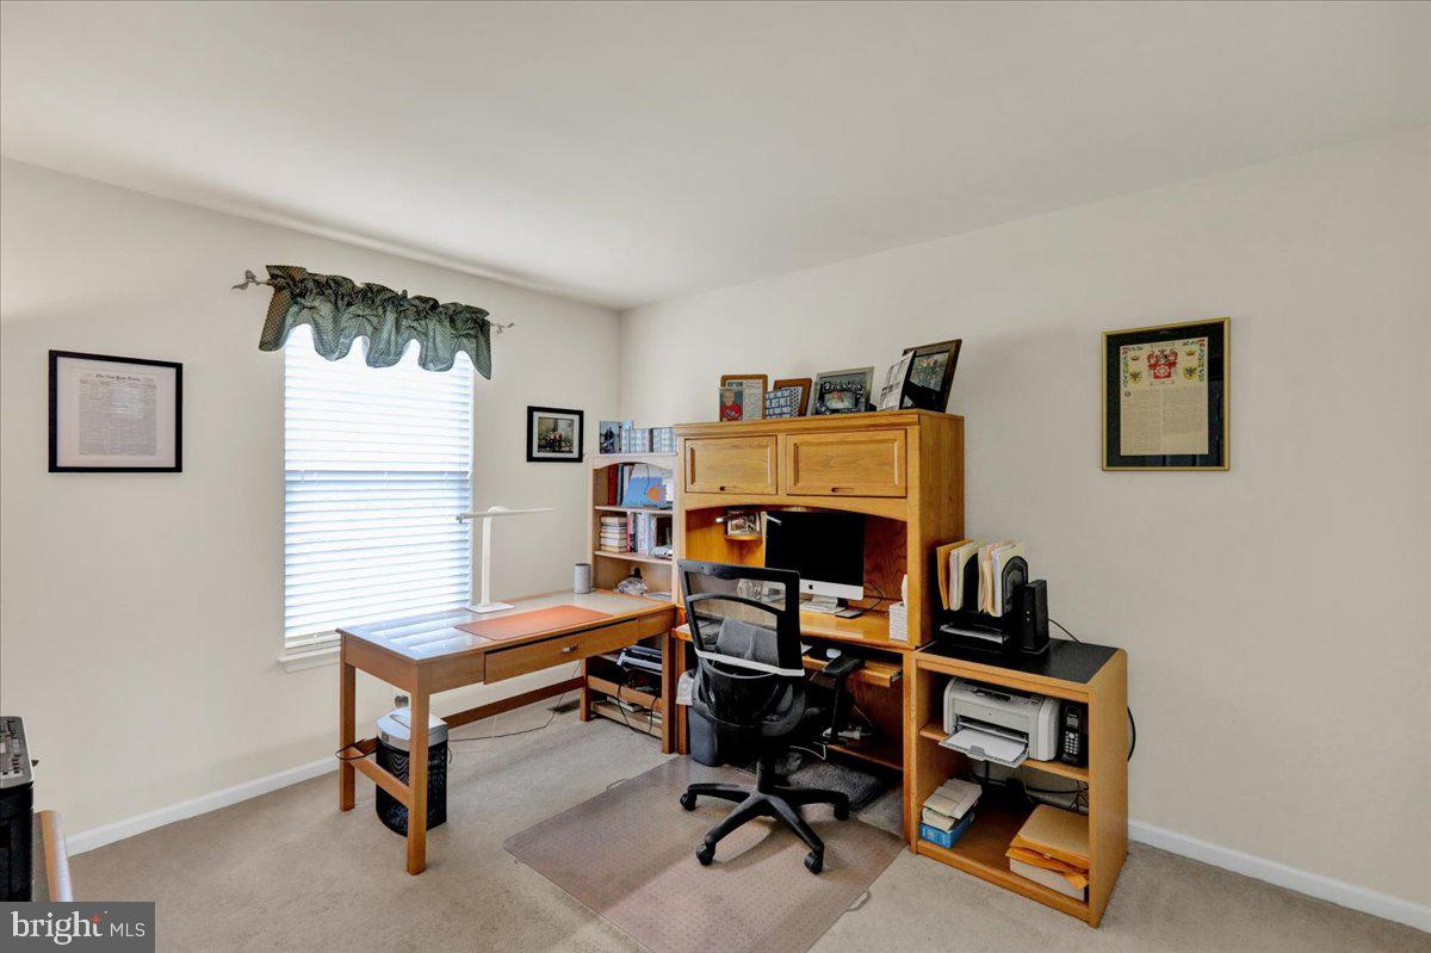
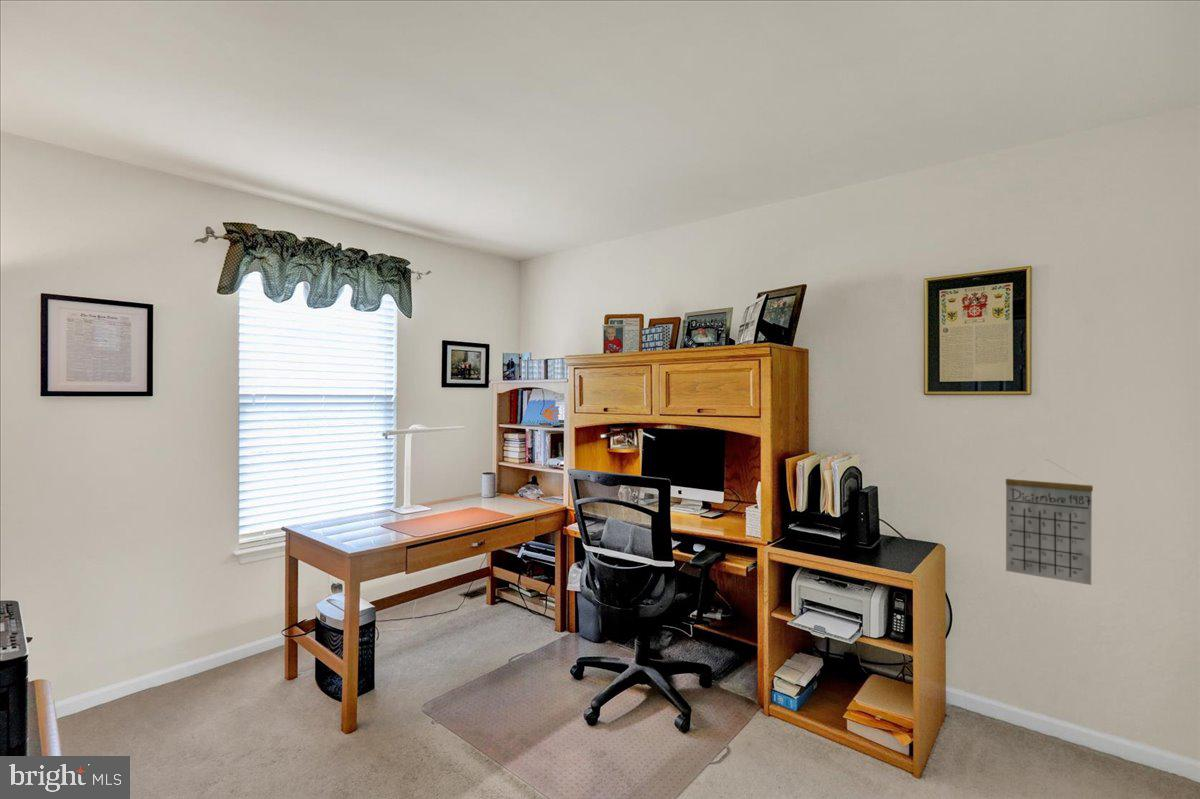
+ calendar [1005,458,1094,586]
